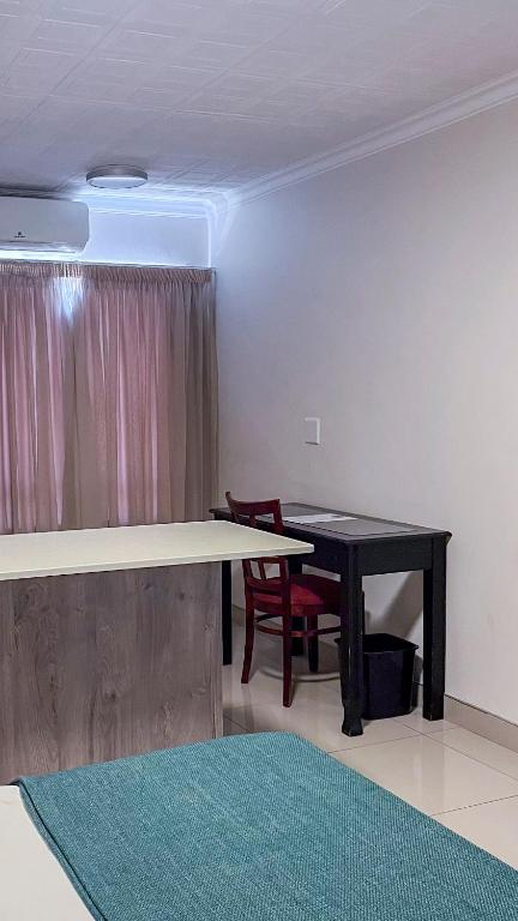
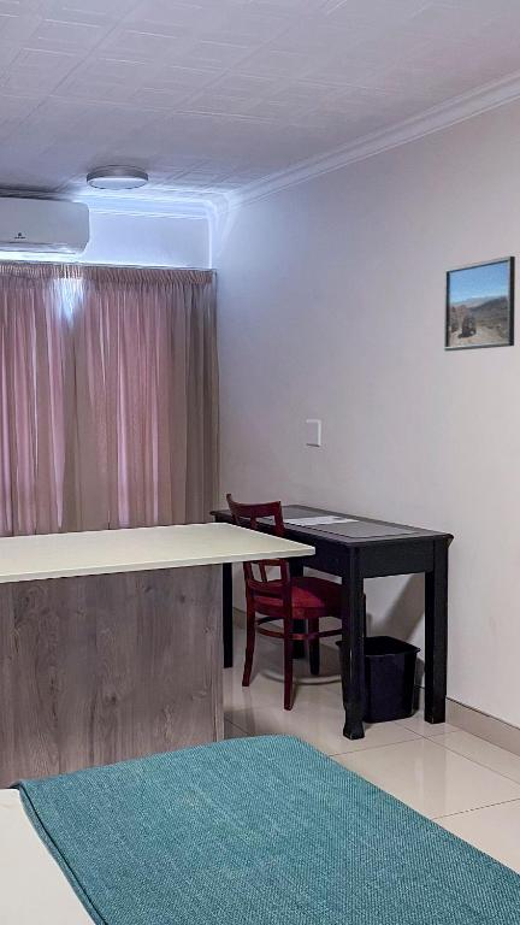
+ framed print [443,255,516,352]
